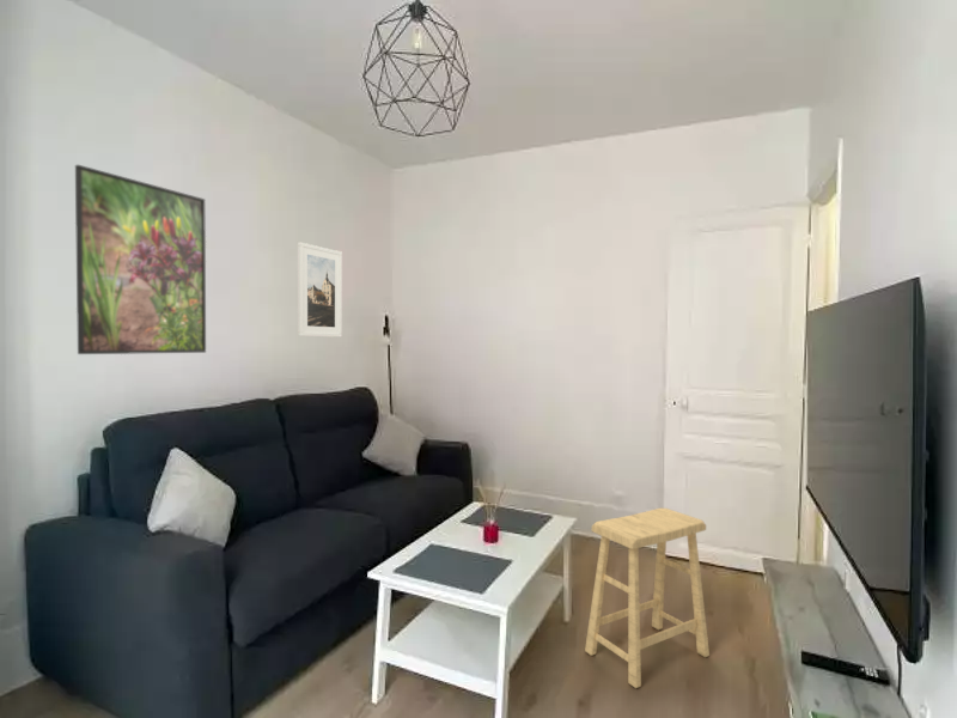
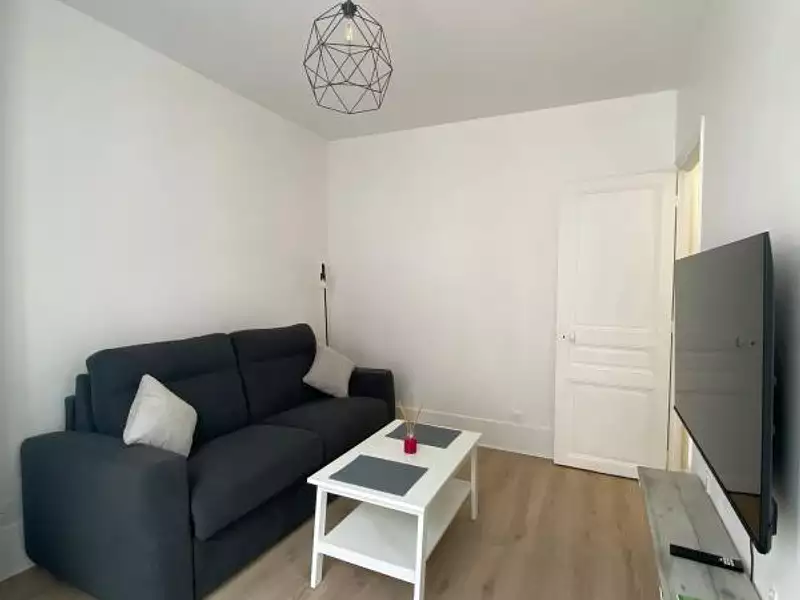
- stool [584,507,711,689]
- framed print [74,164,207,355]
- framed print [297,242,343,339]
